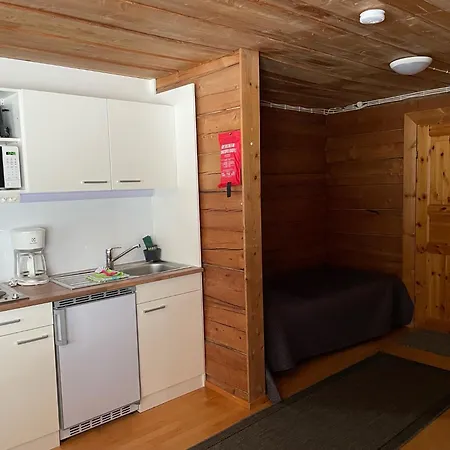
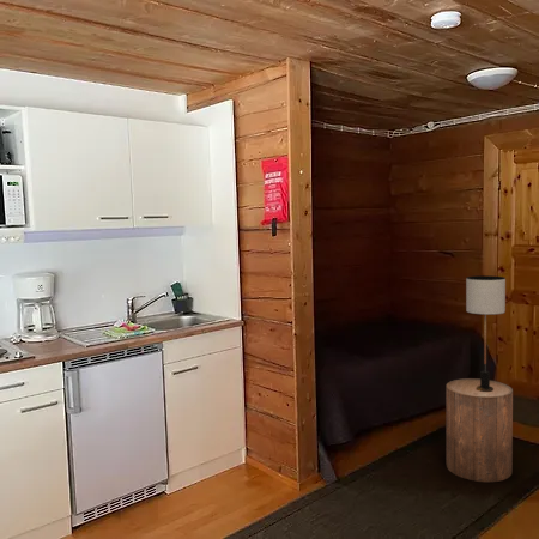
+ table lamp [465,274,507,392]
+ stool [446,377,514,483]
